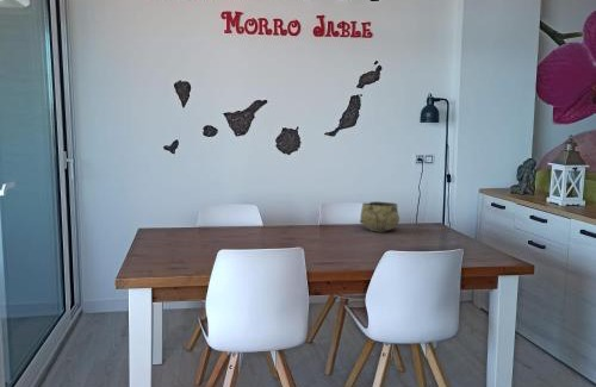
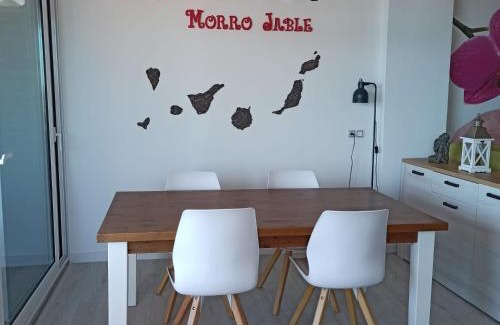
- decorative bowl [359,200,401,232]
